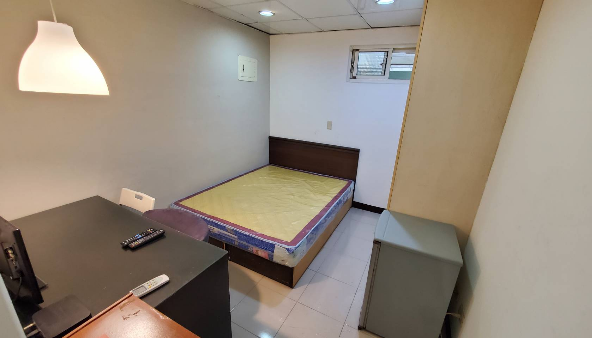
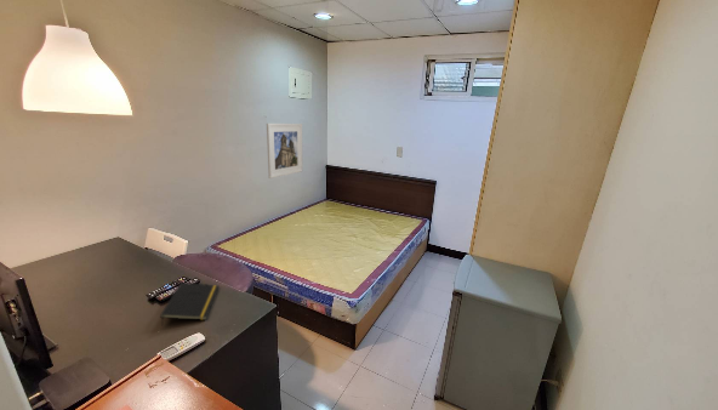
+ notepad [159,281,220,326]
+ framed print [266,123,303,180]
